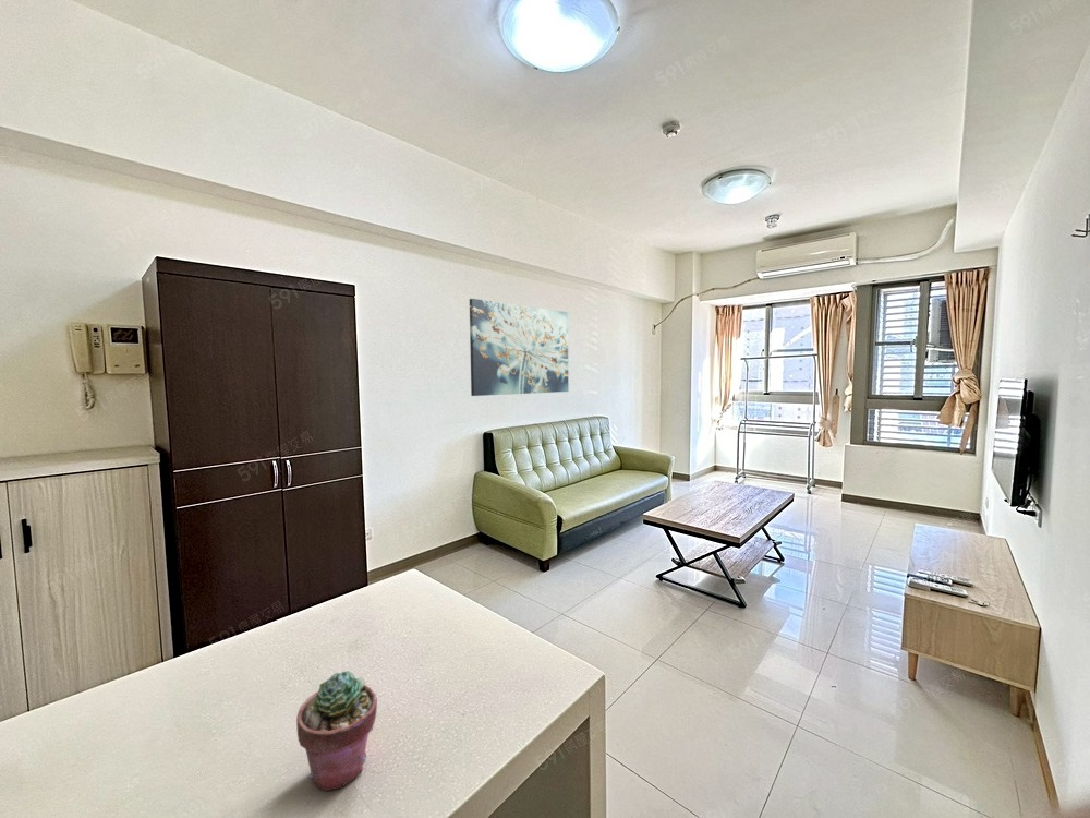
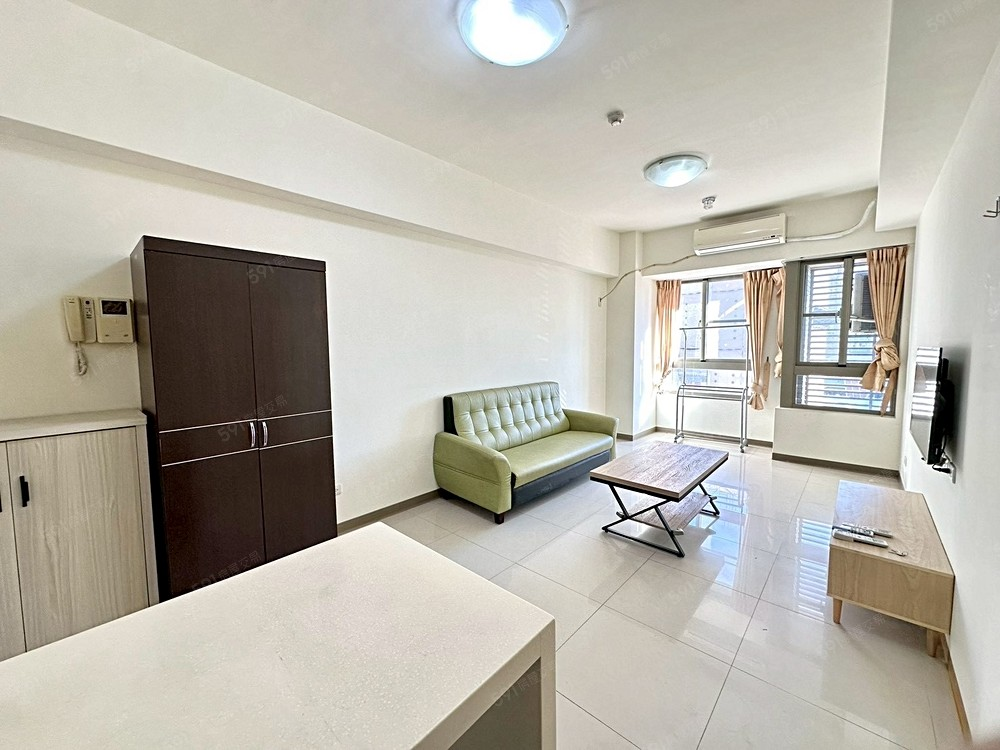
- potted succulent [295,670,378,792]
- wall art [469,298,569,397]
